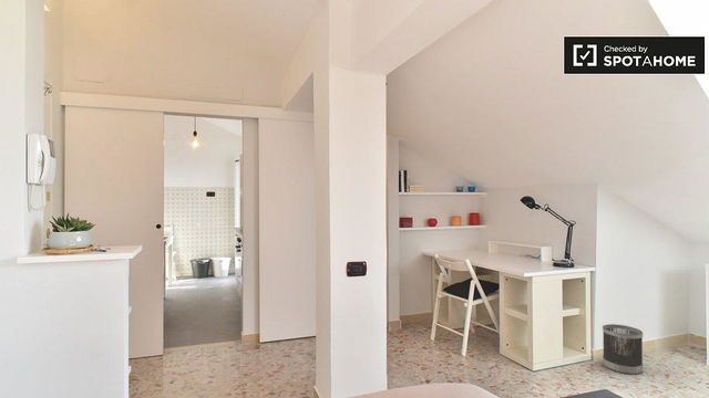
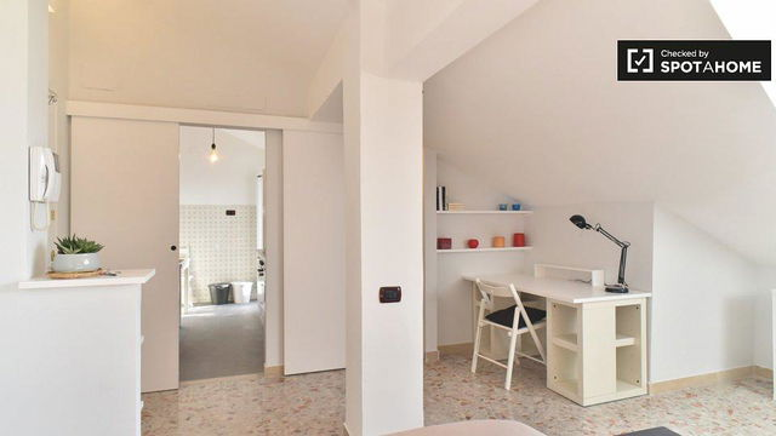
- wastebasket [602,323,644,376]
